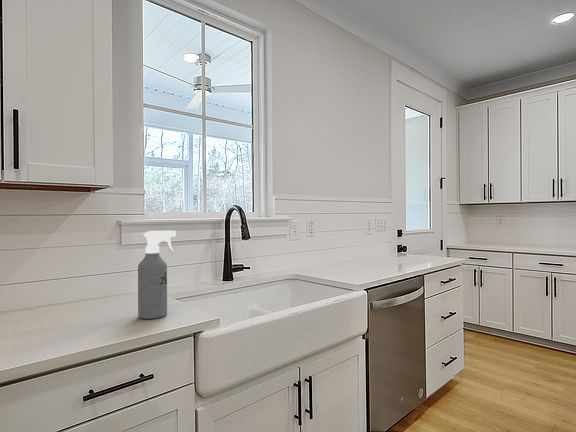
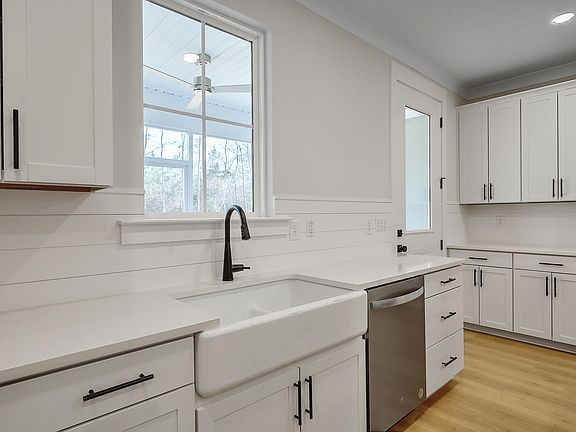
- spray bottle [137,230,177,320]
